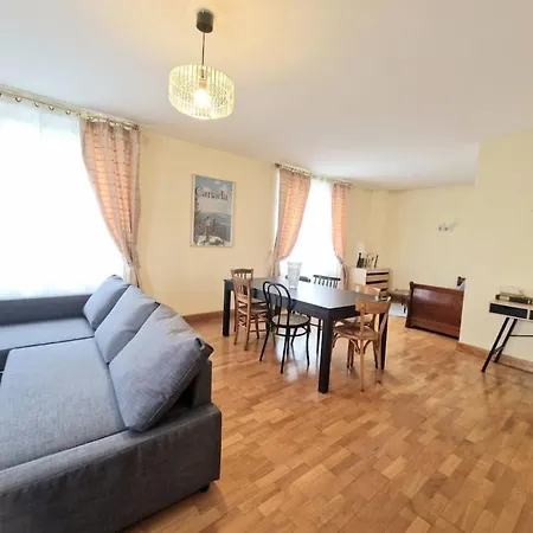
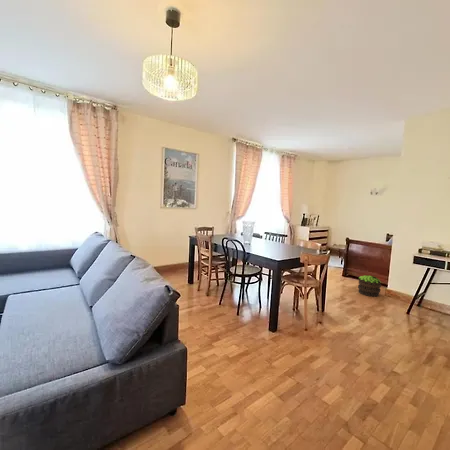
+ potted plant [357,274,382,298]
